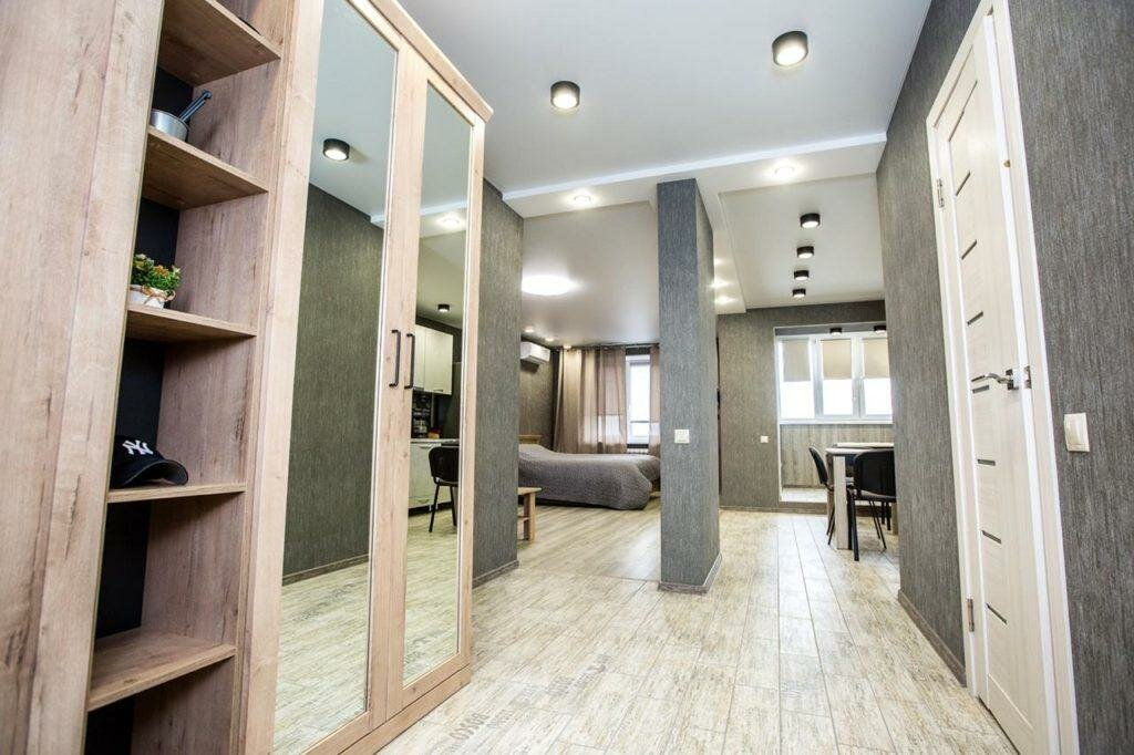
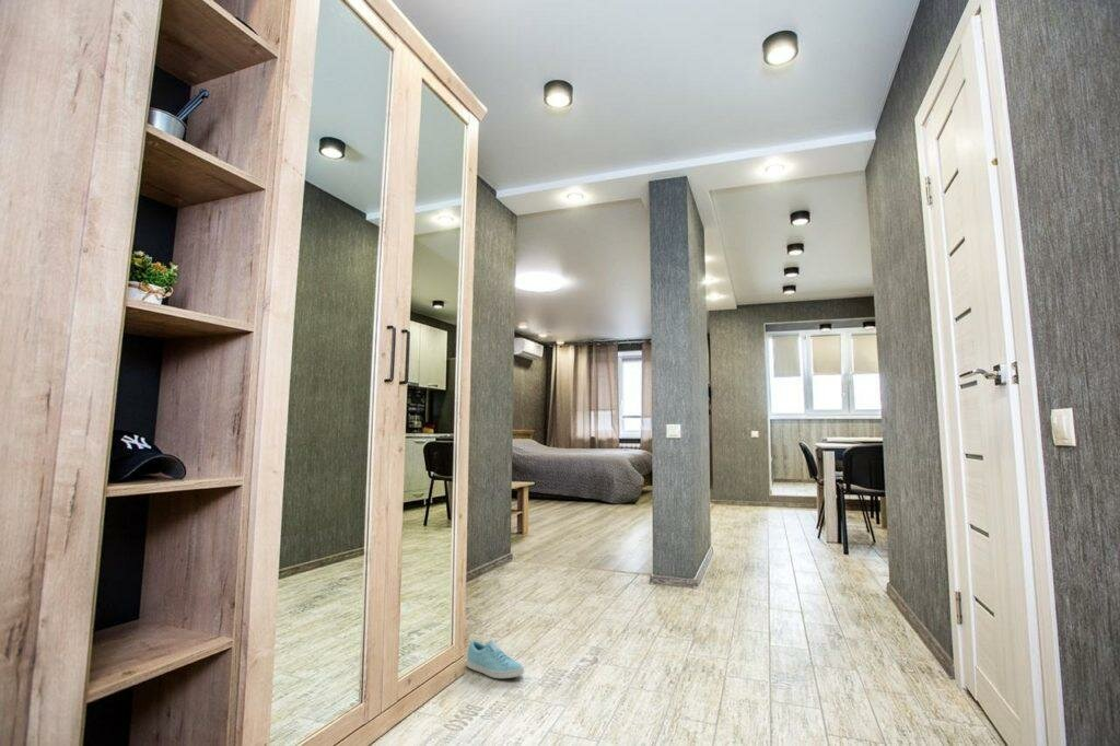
+ sneaker [465,639,525,679]
